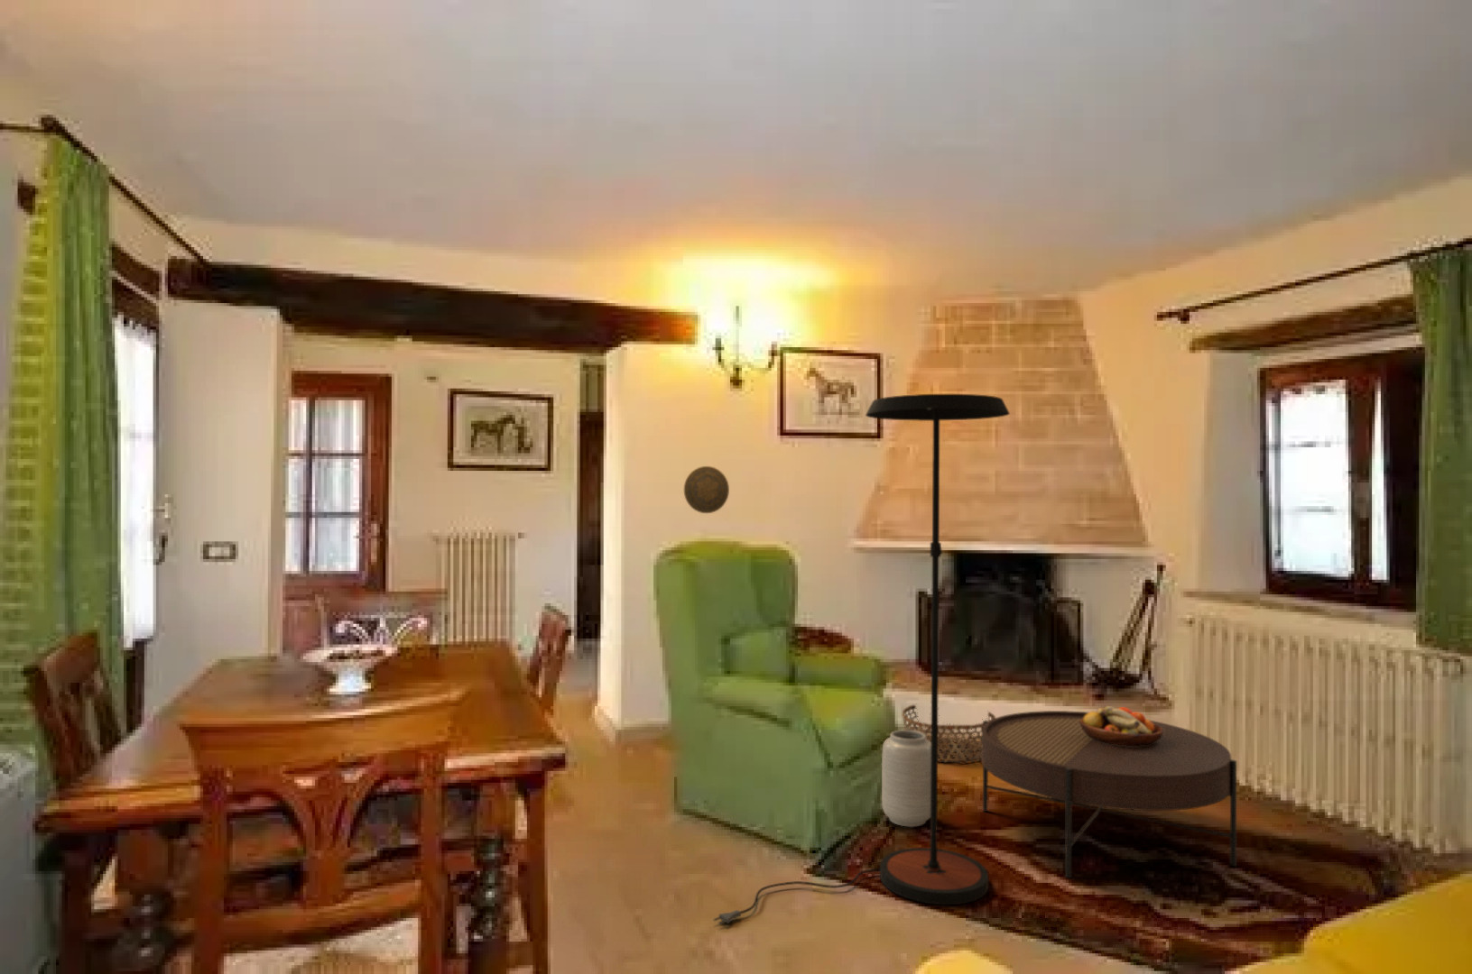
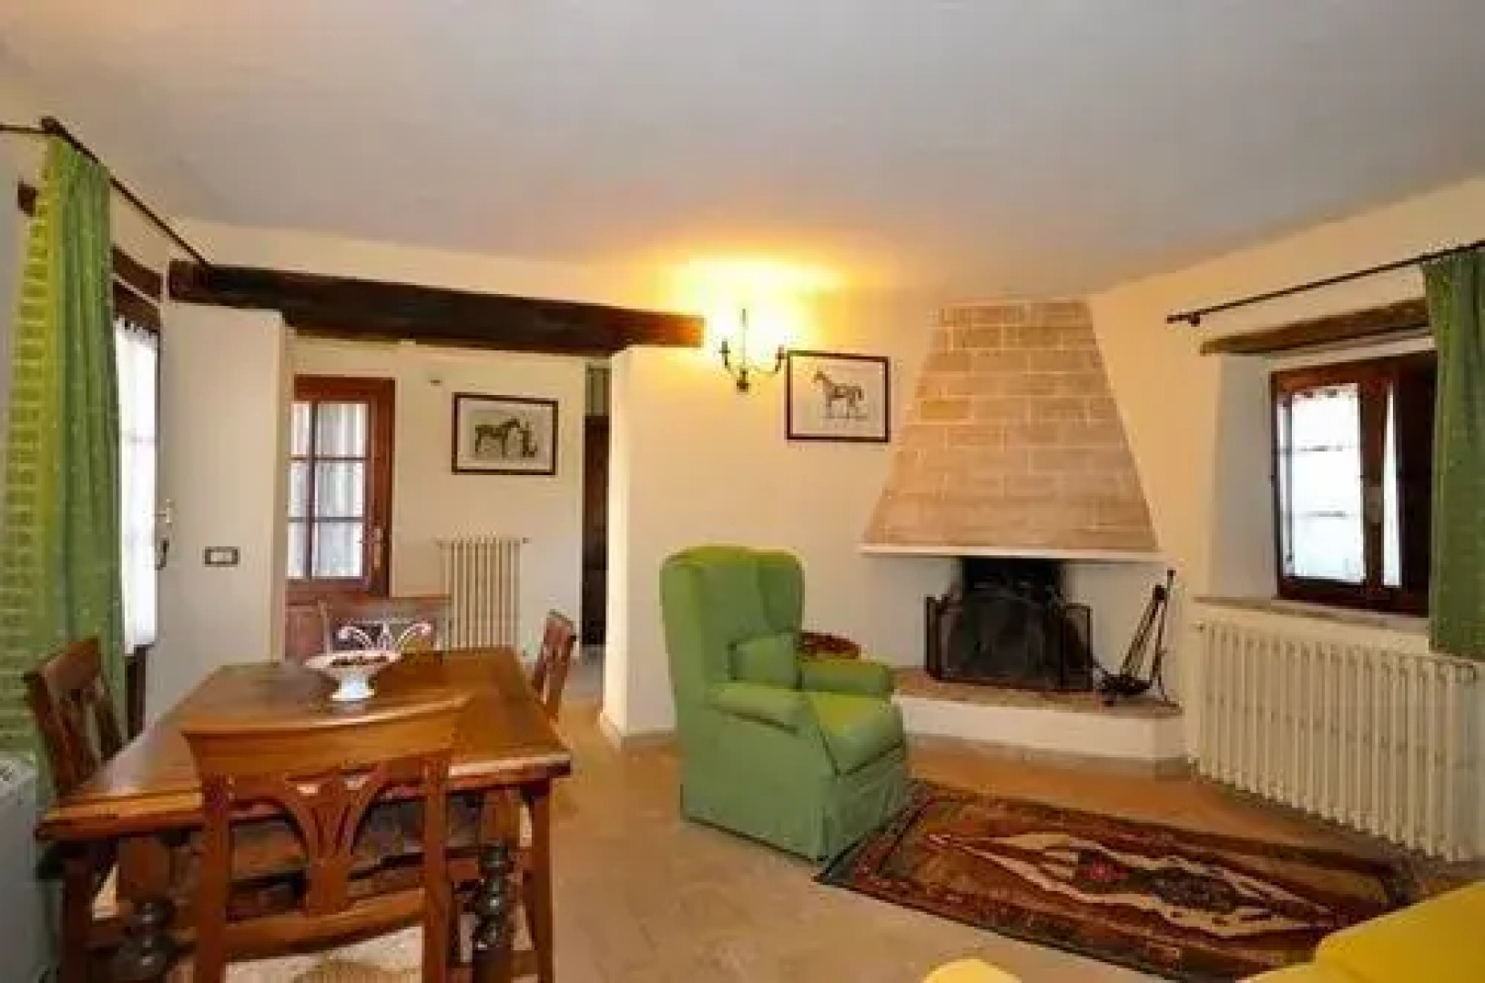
- floor lamp [713,394,1011,925]
- fruit bowl [1079,705,1163,746]
- decorative plate [683,465,730,514]
- vase [881,729,930,828]
- coffee table [981,710,1237,879]
- basket [901,703,997,763]
